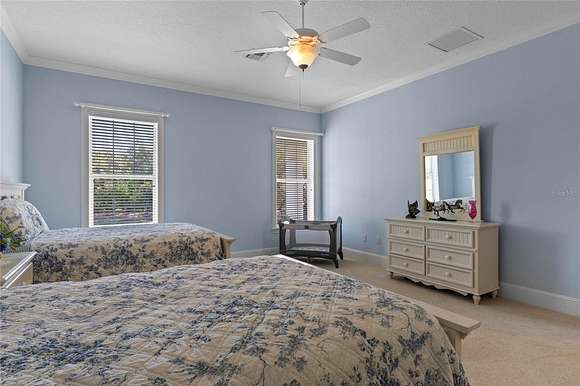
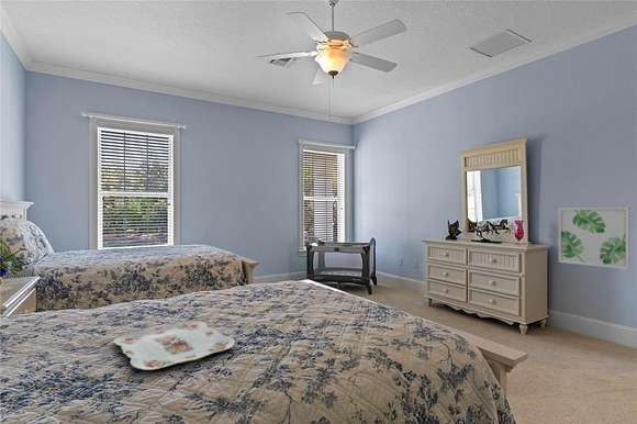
+ serving tray [112,320,236,371]
+ wall art [558,207,632,270]
